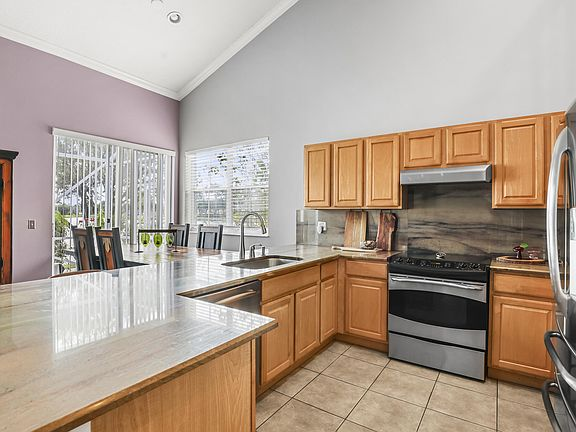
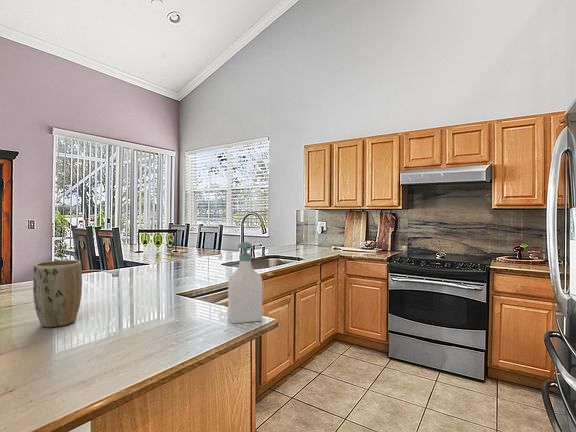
+ plant pot [32,259,83,328]
+ soap bottle [227,241,263,325]
